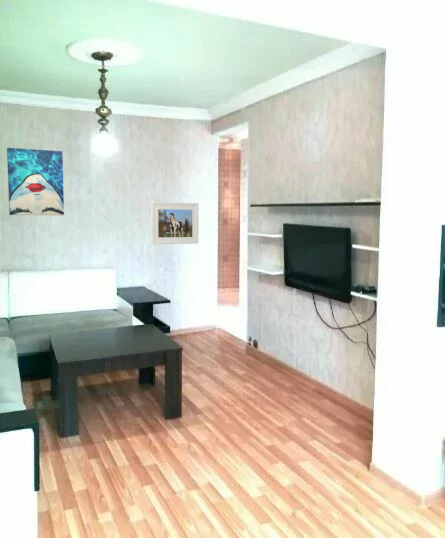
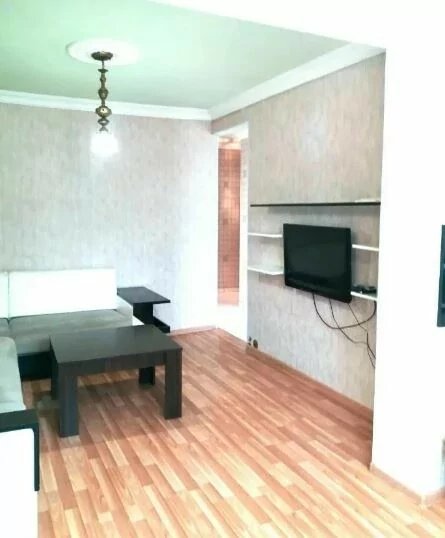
- wall art [6,147,65,216]
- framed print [150,201,199,245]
